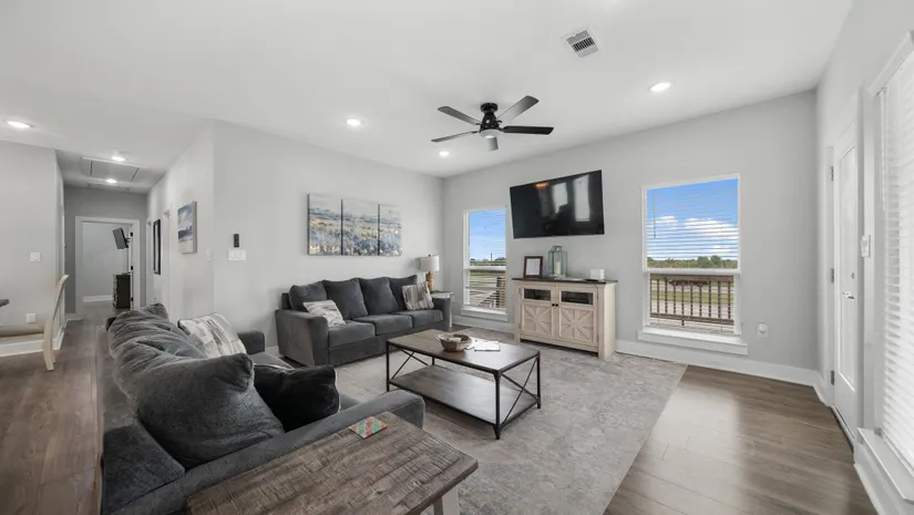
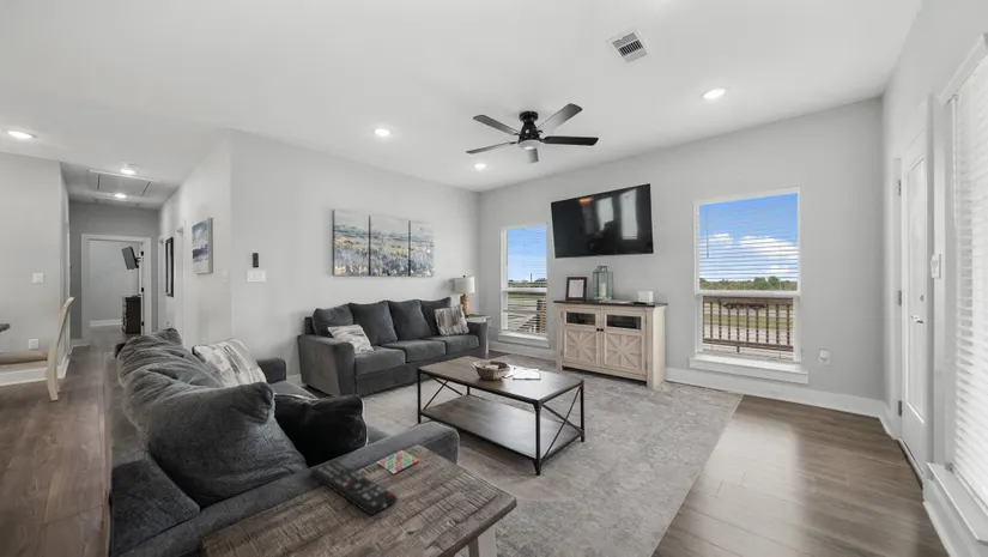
+ remote control [310,459,399,516]
